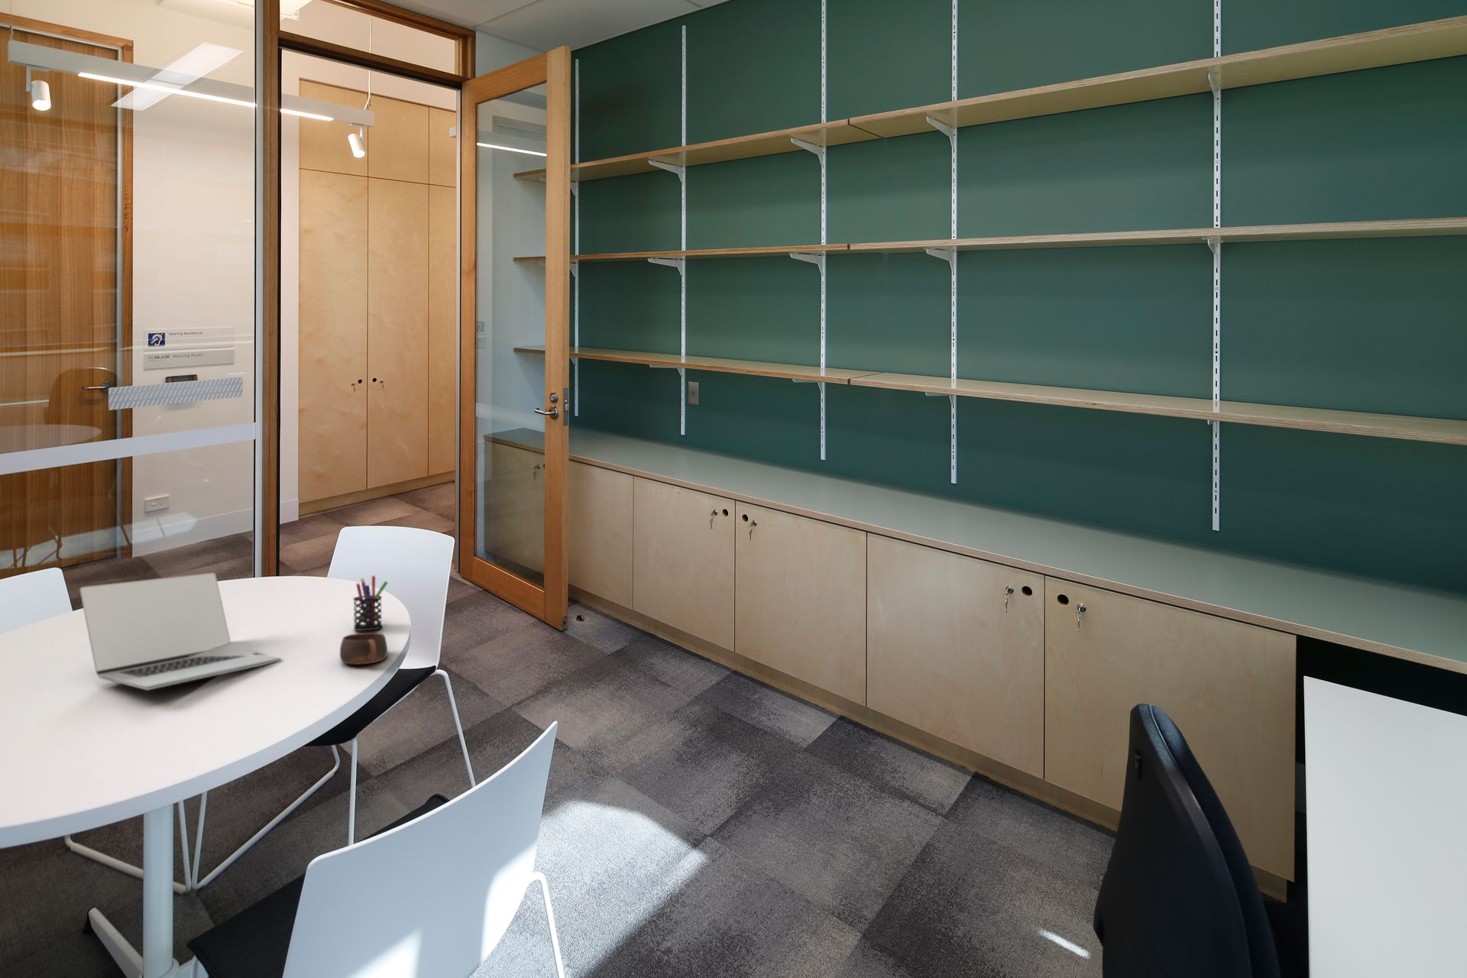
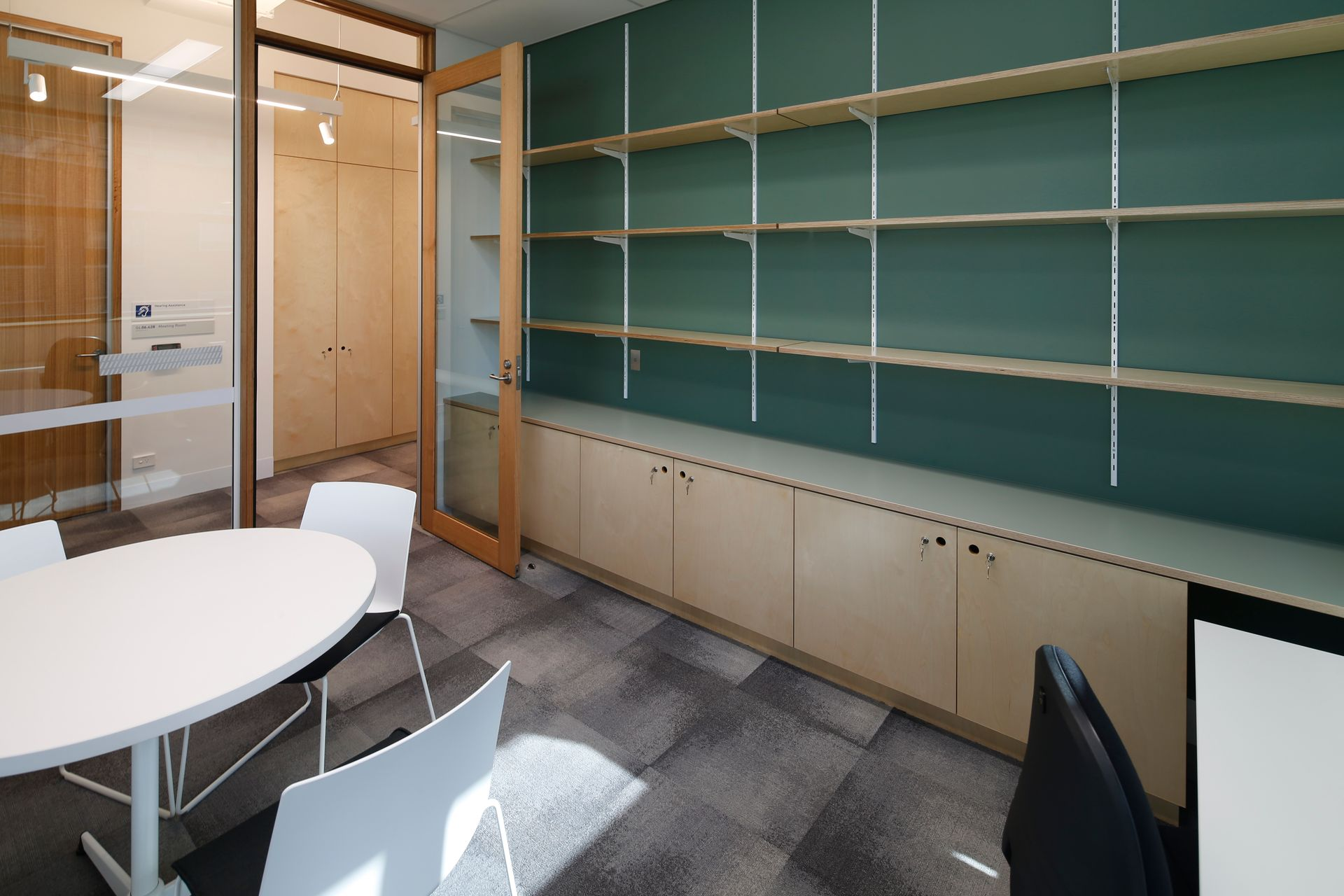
- laptop [79,572,282,691]
- pen holder [353,574,389,632]
- cup [339,632,389,666]
